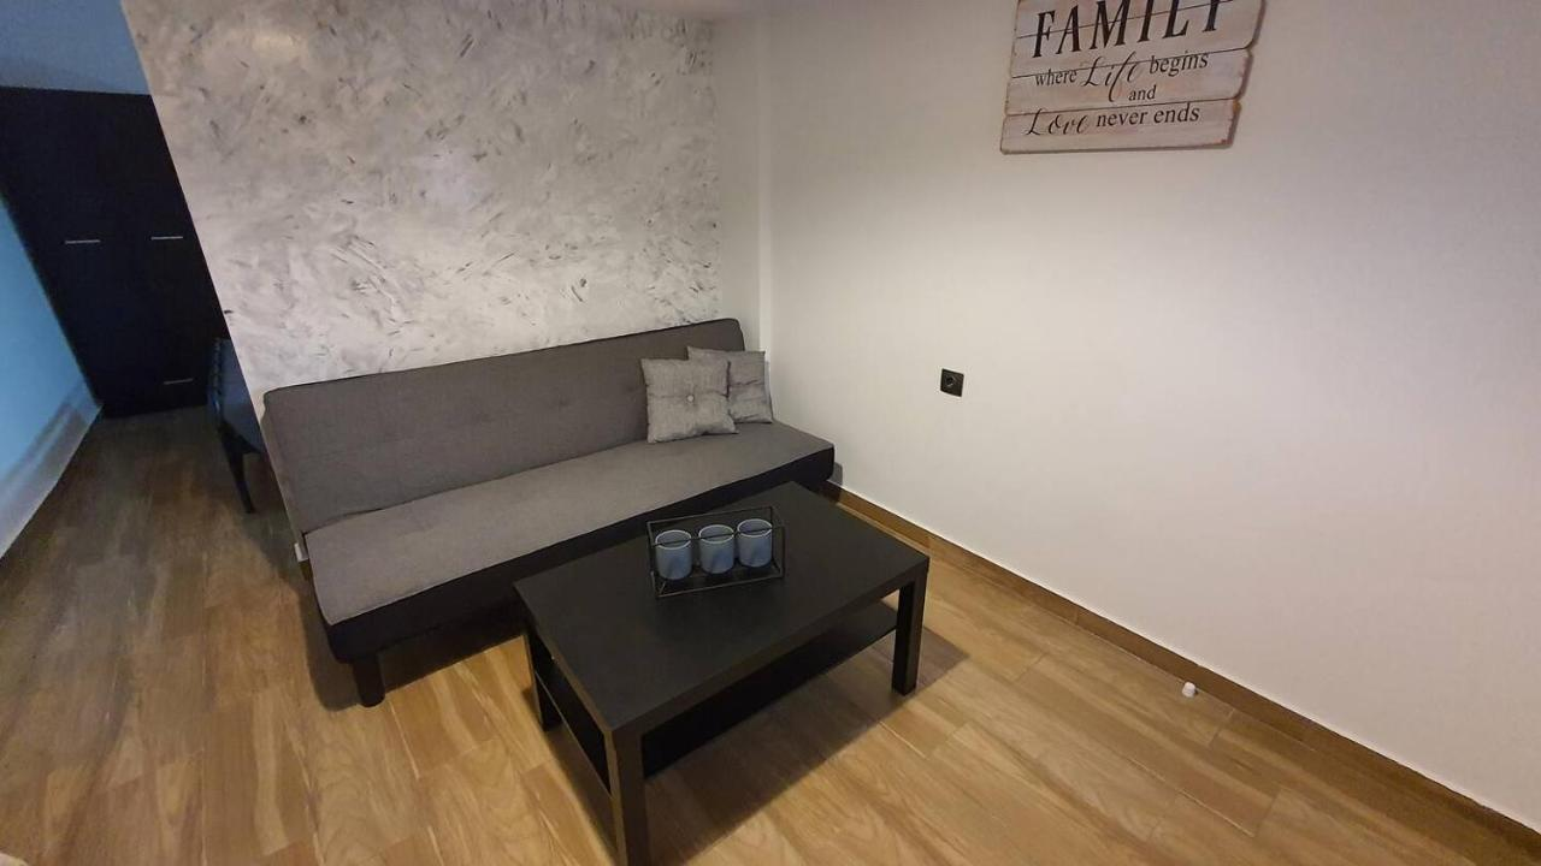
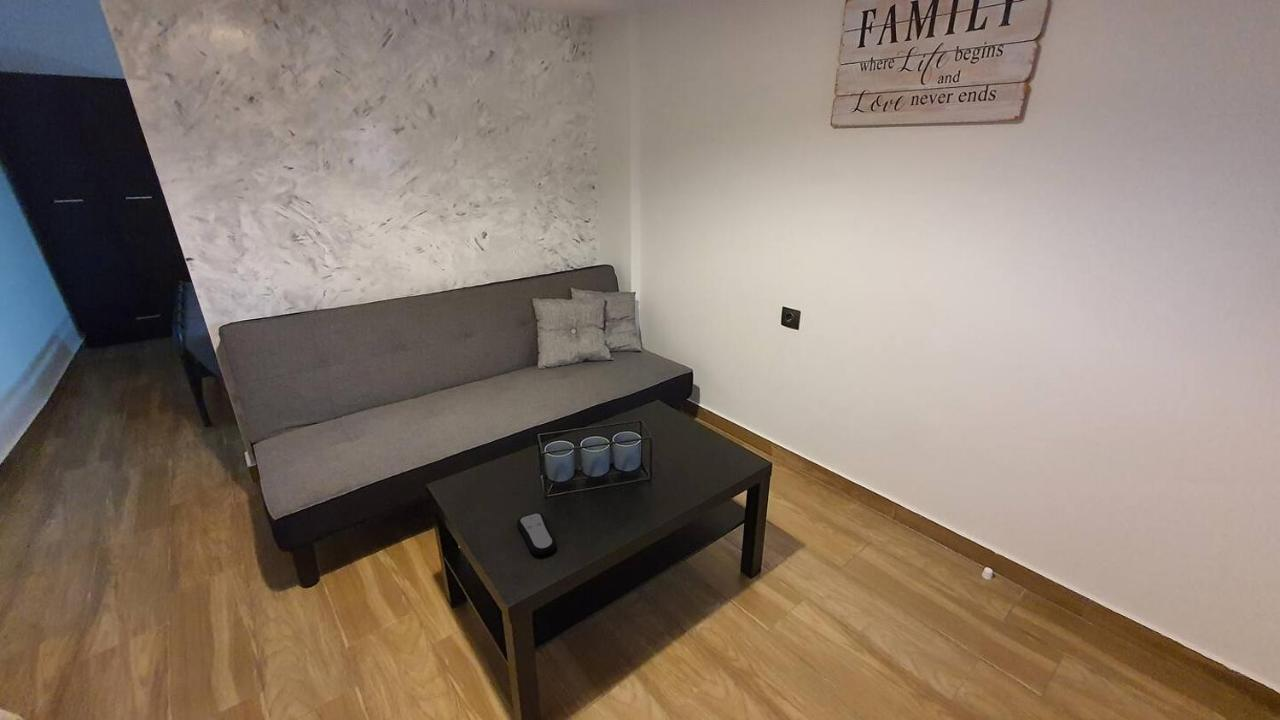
+ remote control [516,512,557,556]
